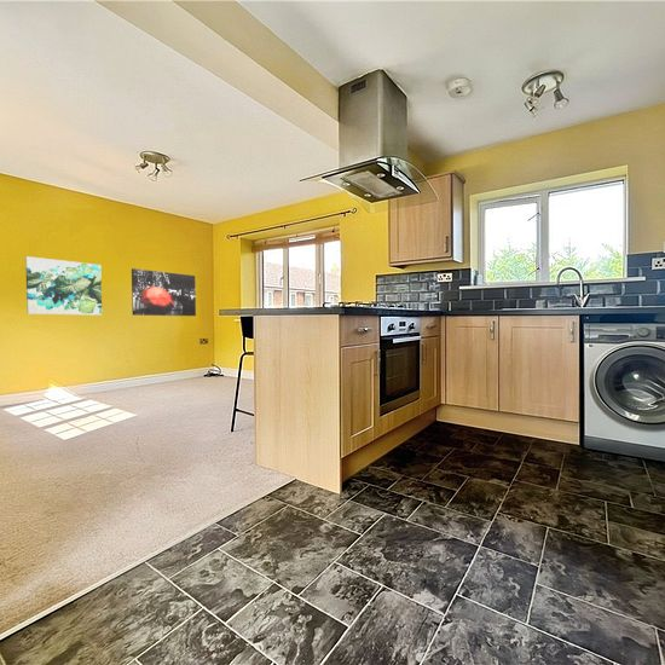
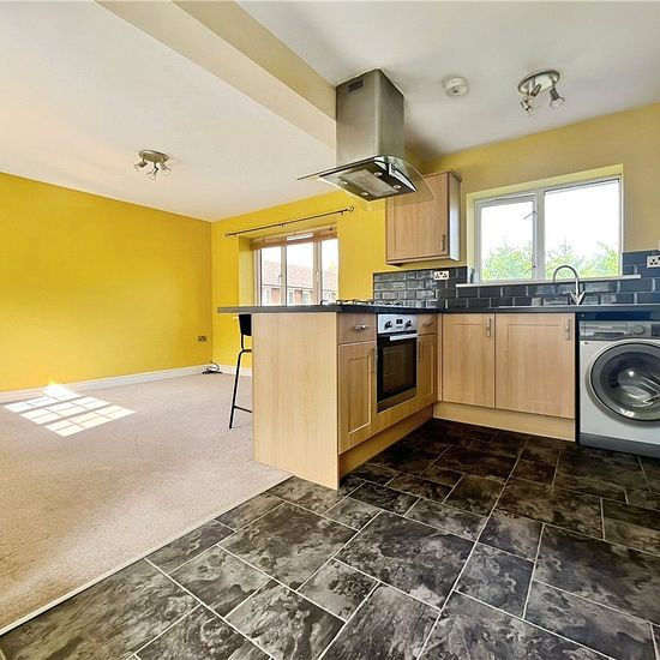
- wall art [131,267,197,317]
- wall art [24,255,103,317]
